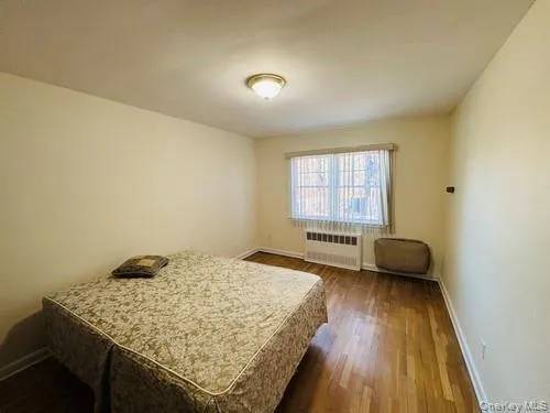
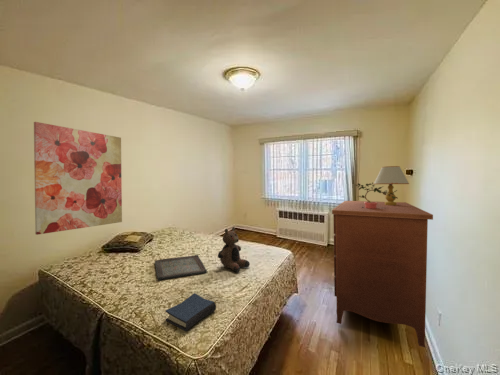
+ wall art [33,121,123,236]
+ table lamp [373,165,410,205]
+ teddy bear [217,226,251,273]
+ dresser [331,200,434,348]
+ potted plant [355,181,399,209]
+ serving tray [154,254,208,281]
+ hardback book [165,292,217,332]
